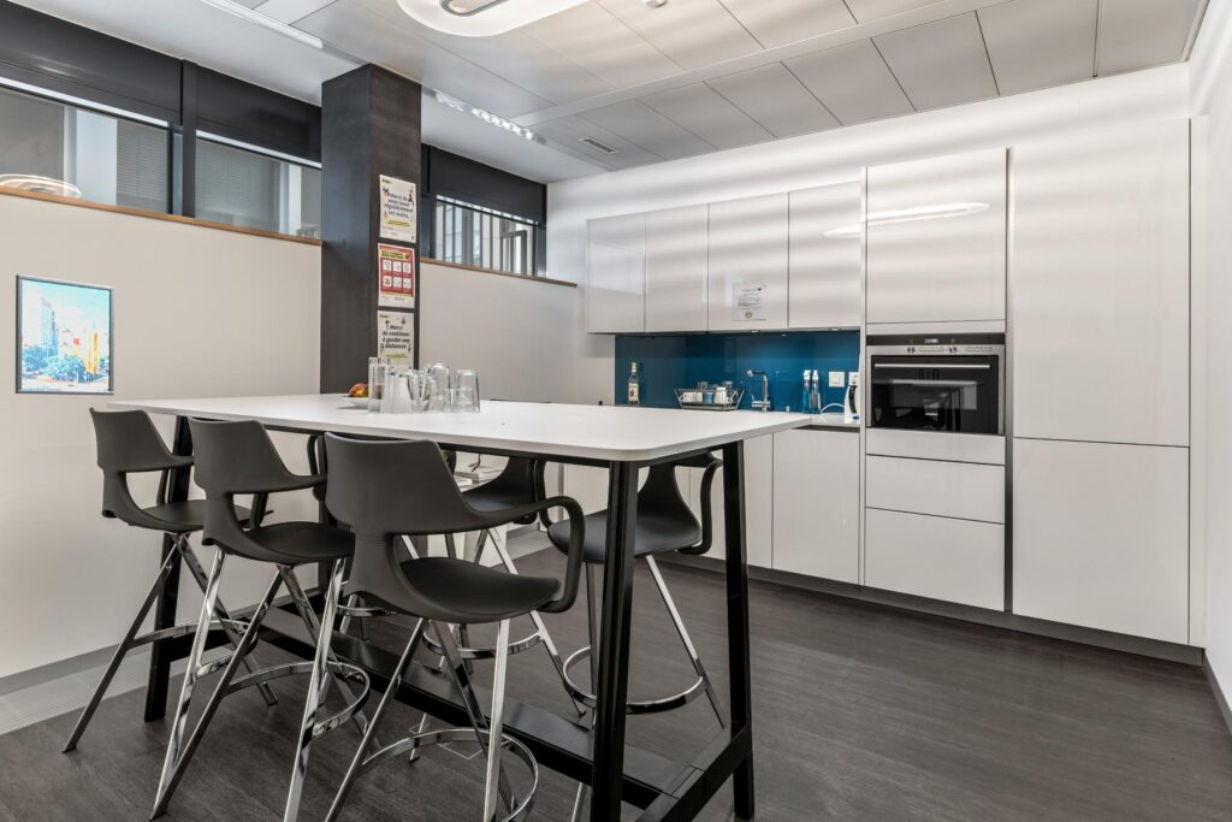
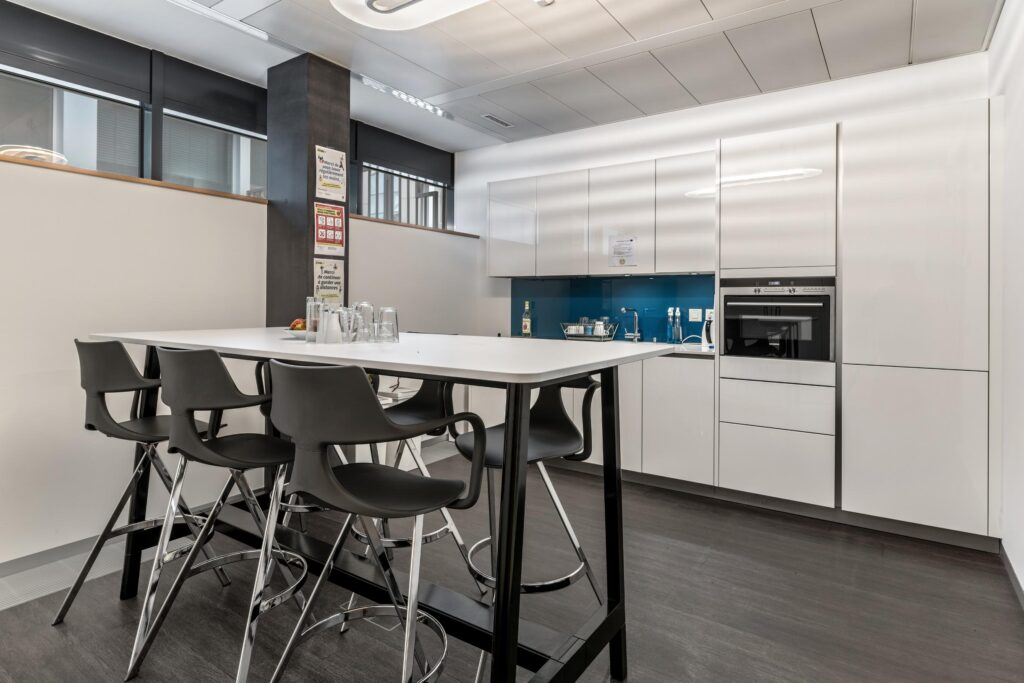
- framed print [14,273,116,396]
